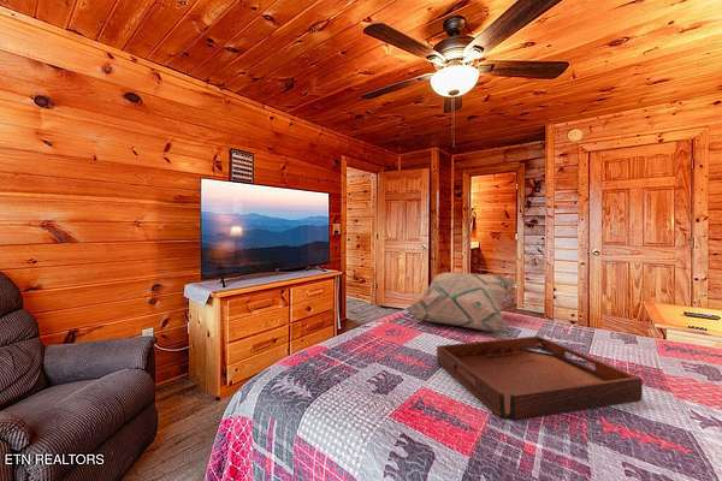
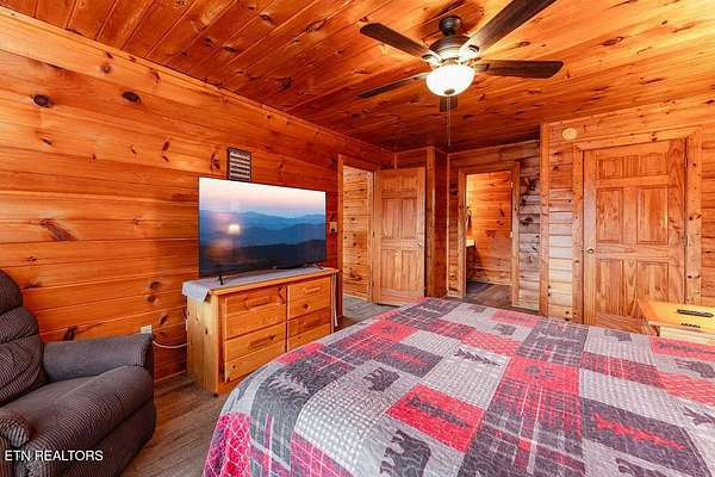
- serving tray [436,335,644,421]
- decorative pillow [404,272,517,332]
